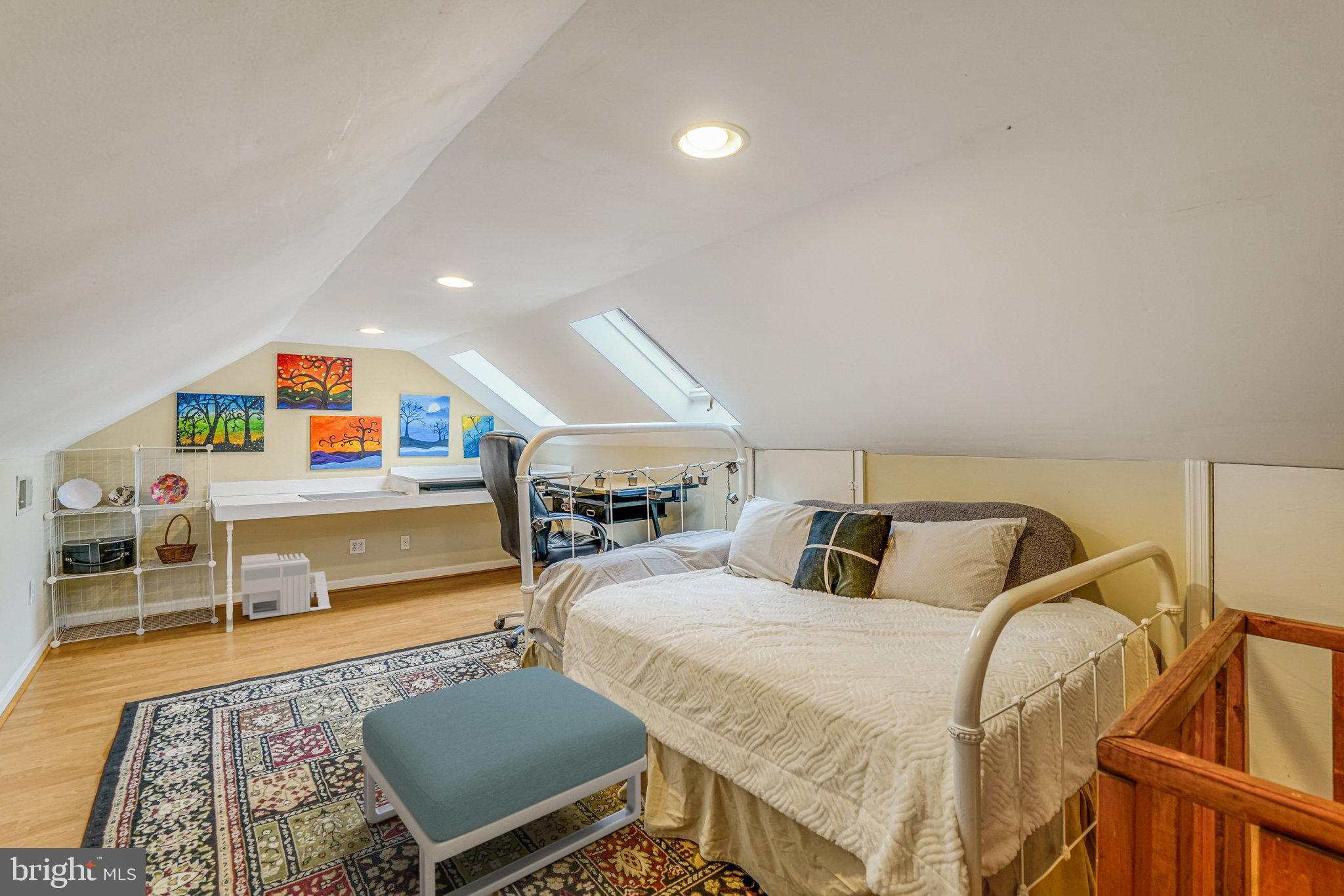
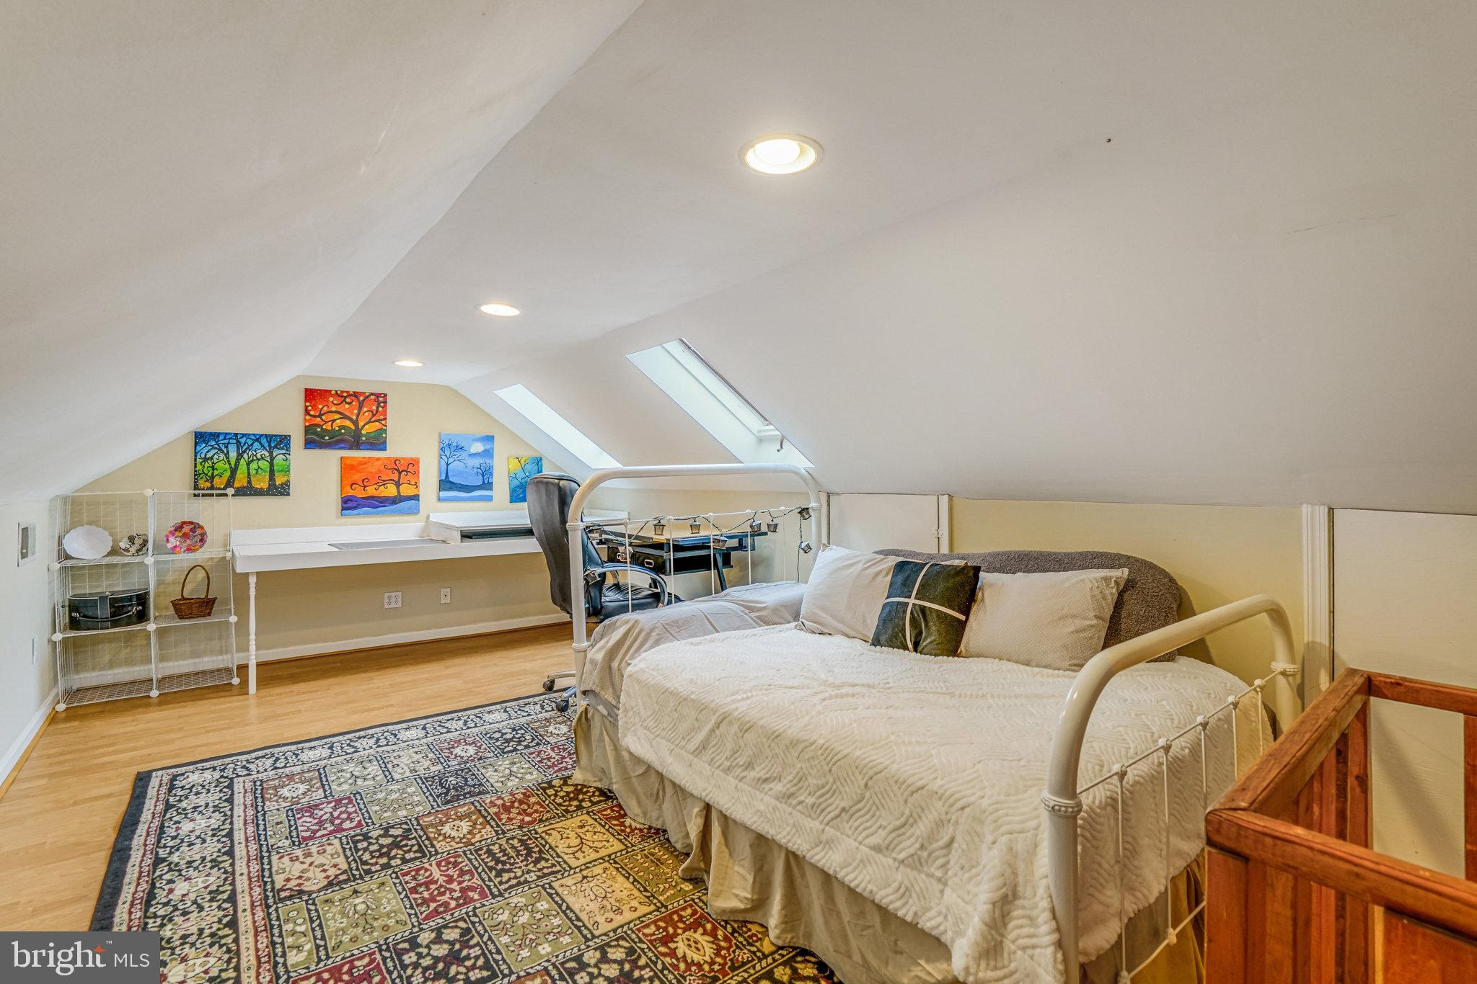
- footstool [360,666,648,896]
- architectural model [240,552,331,621]
